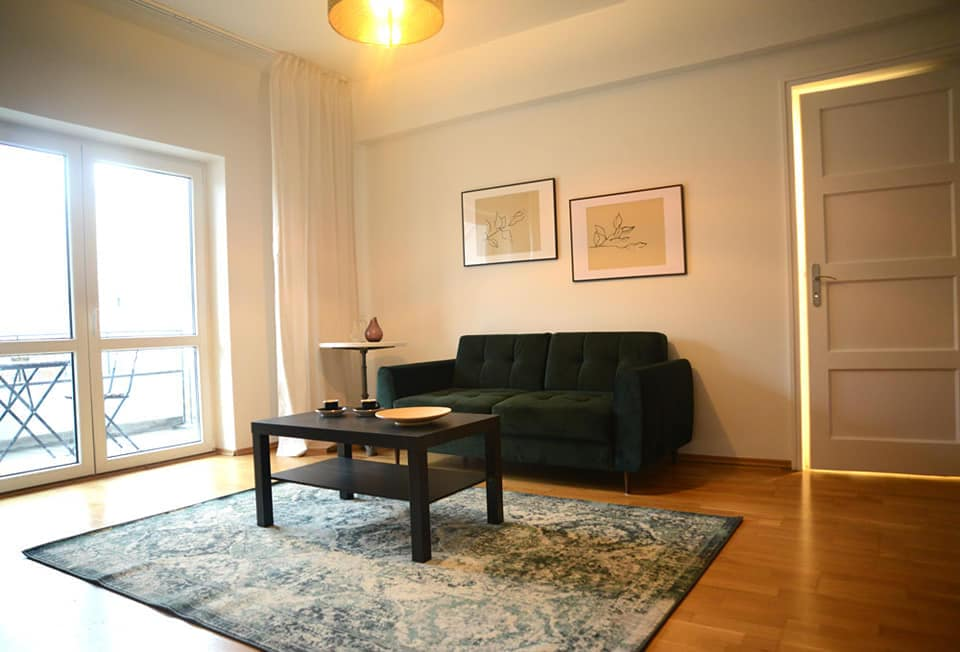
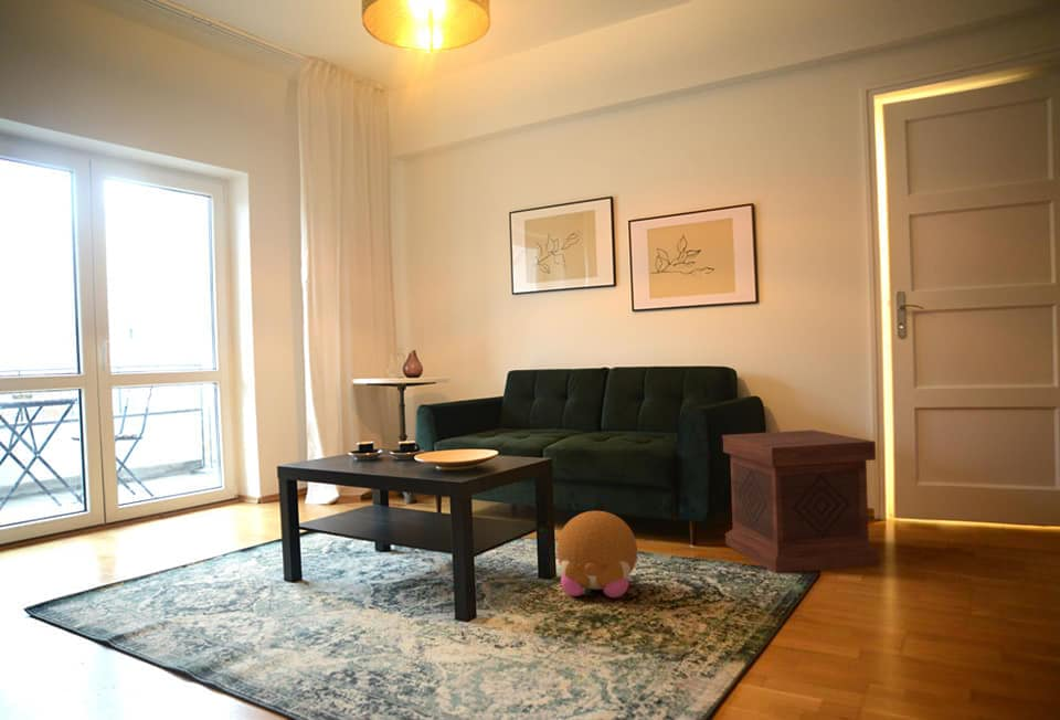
+ side table [721,428,880,574]
+ plush toy [555,510,638,599]
